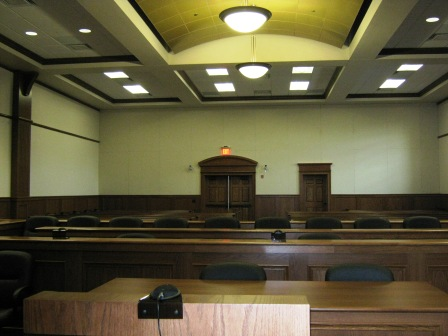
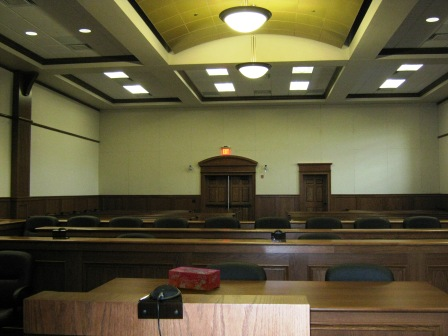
+ tissue box [168,266,221,292]
